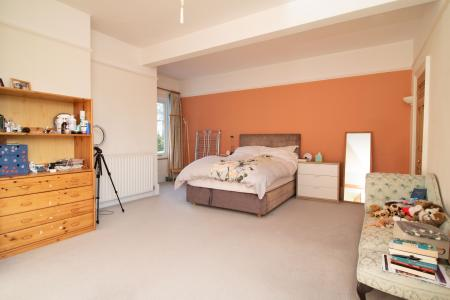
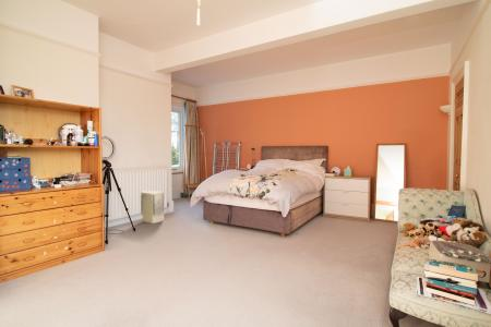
+ air purifier [140,190,165,225]
